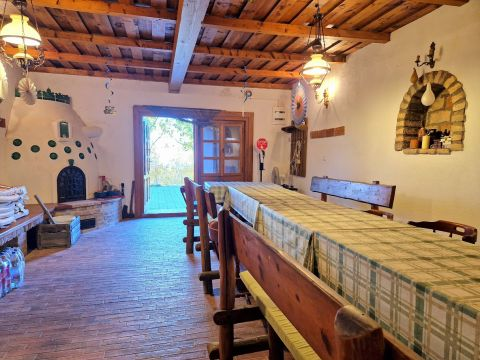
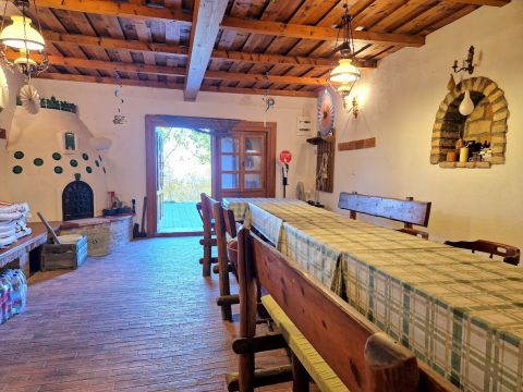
+ waste bin [84,226,111,258]
